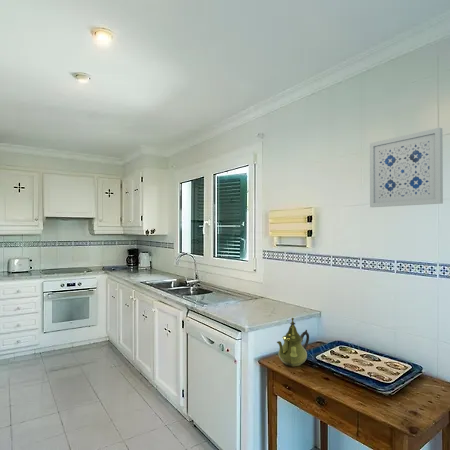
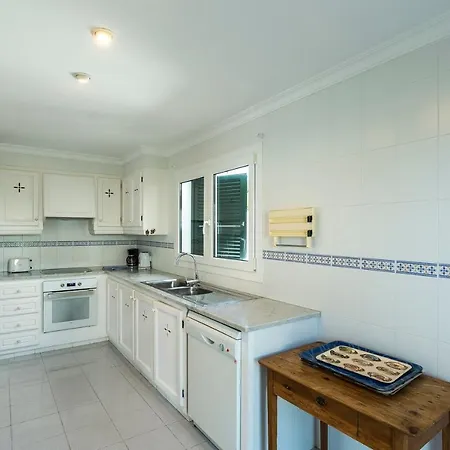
- wall art [369,127,444,208]
- teapot [276,317,310,367]
